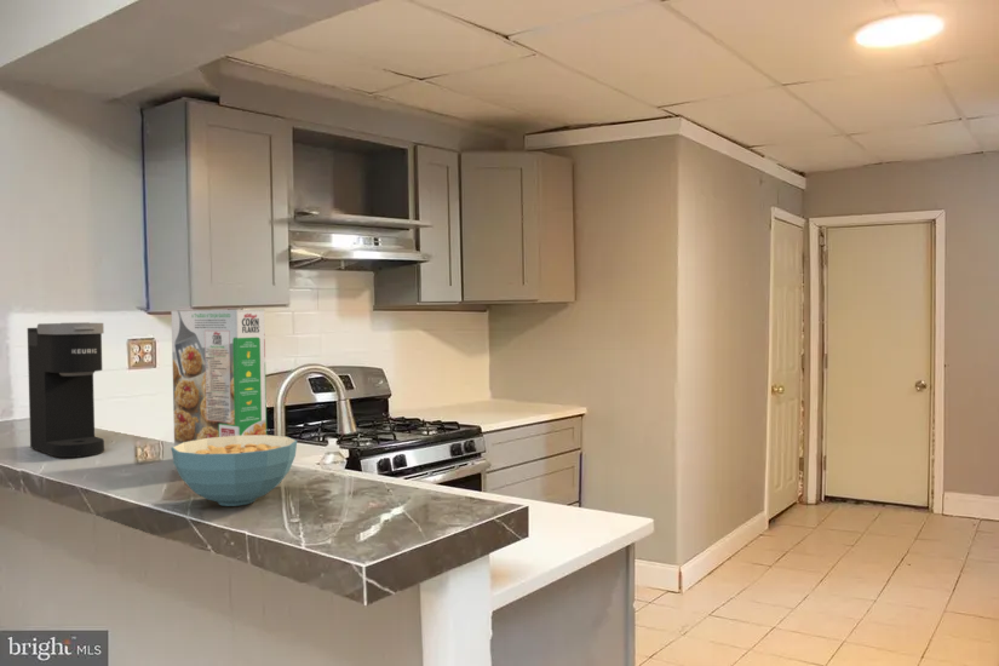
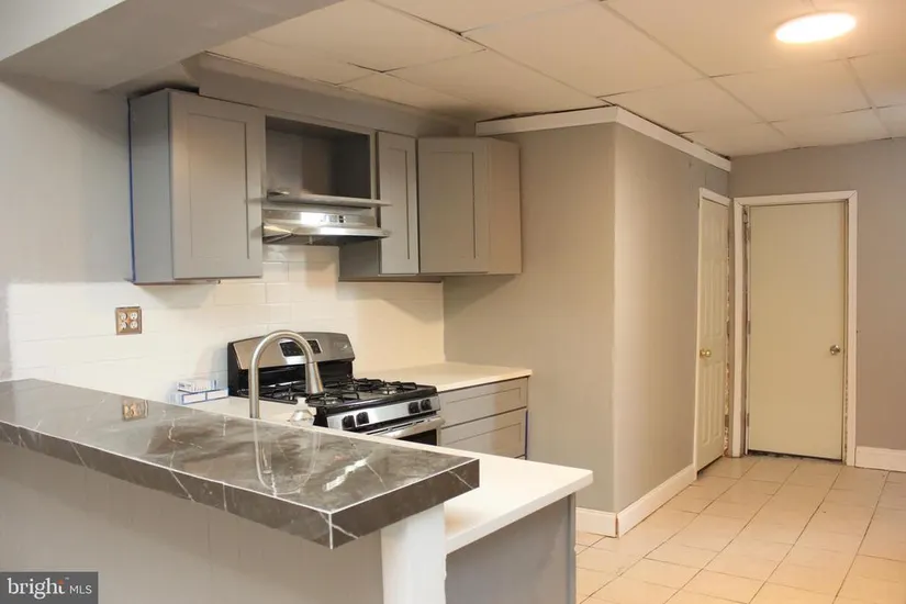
- coffee maker [27,321,105,459]
- cereal bowl [171,434,298,507]
- cereal box [171,309,268,447]
